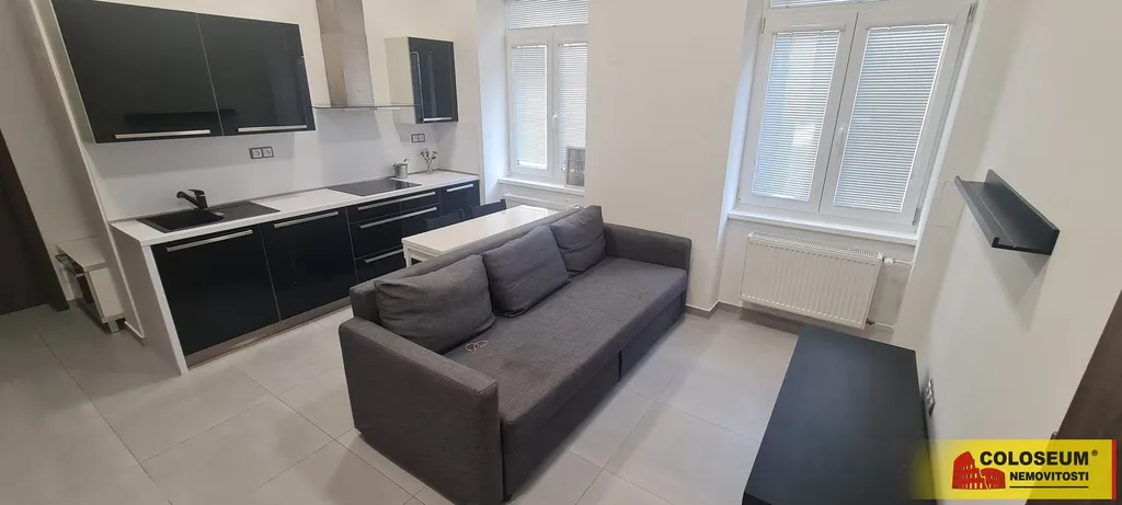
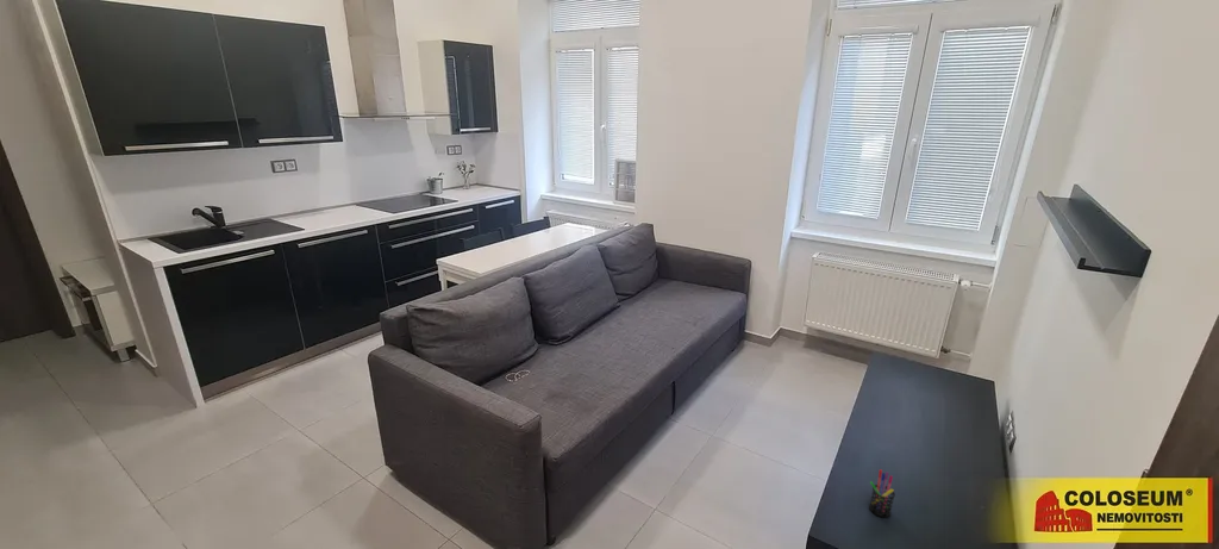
+ pen holder [868,468,896,518]
